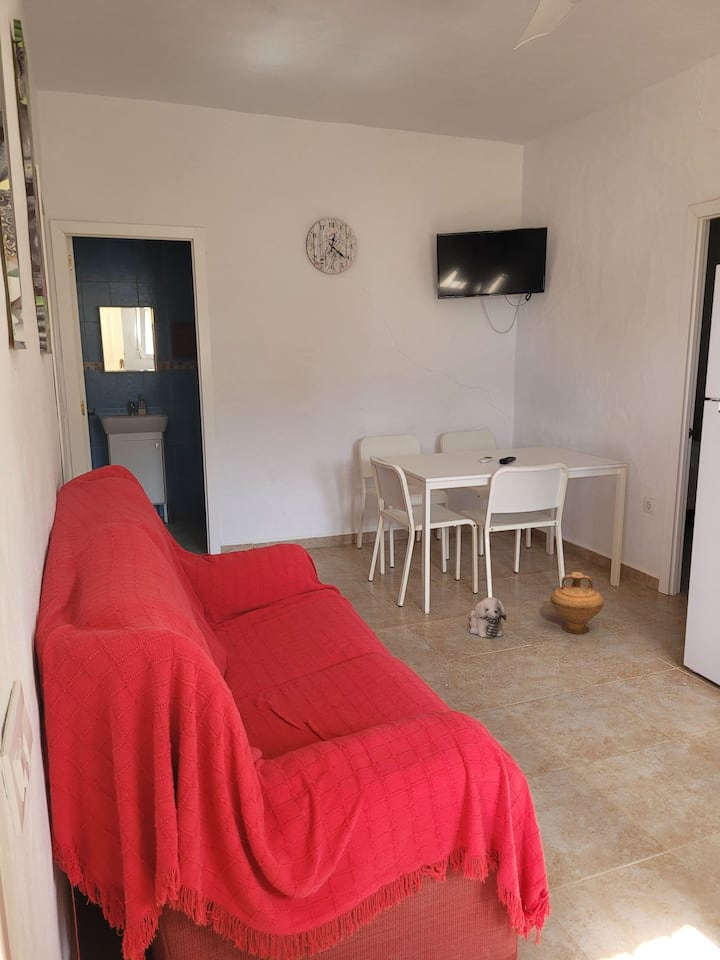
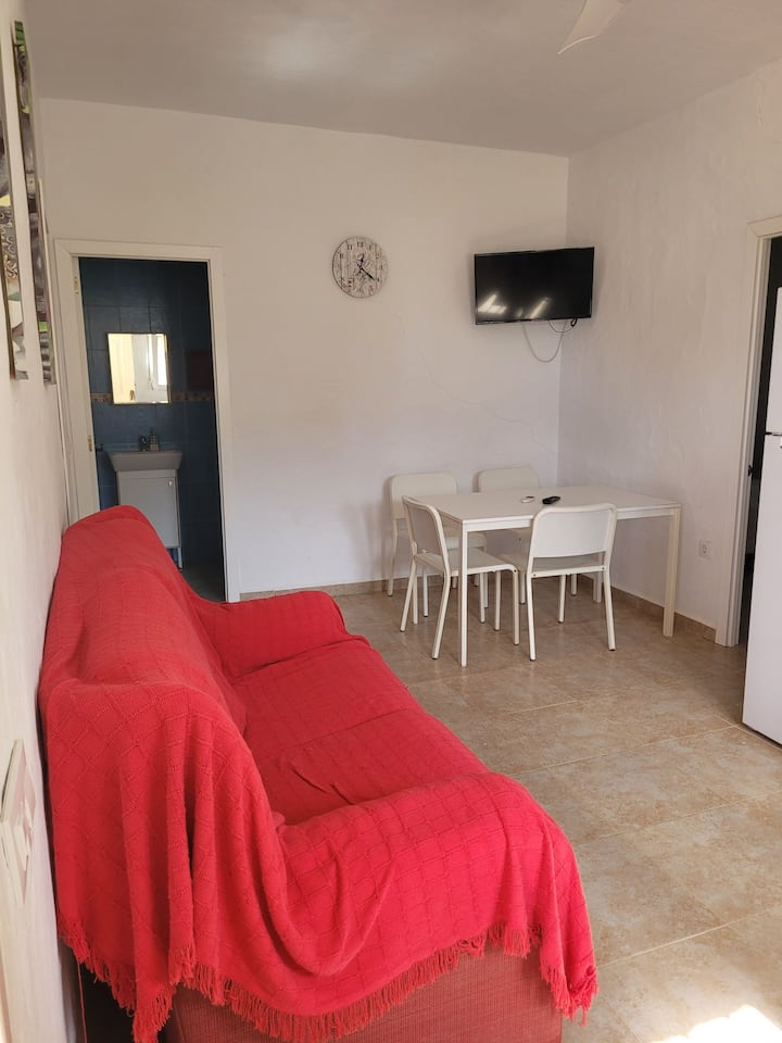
- plush toy [469,597,507,639]
- ceramic jug [550,571,605,635]
